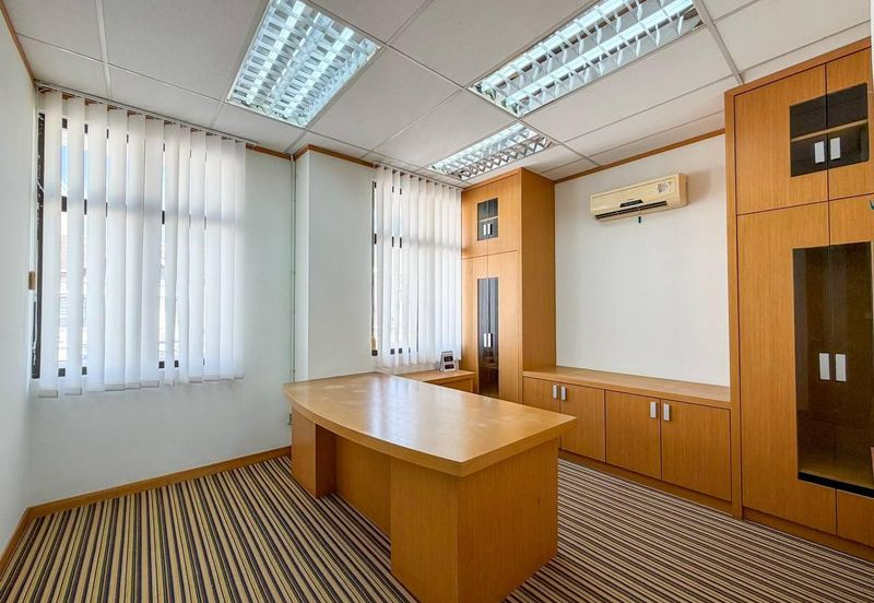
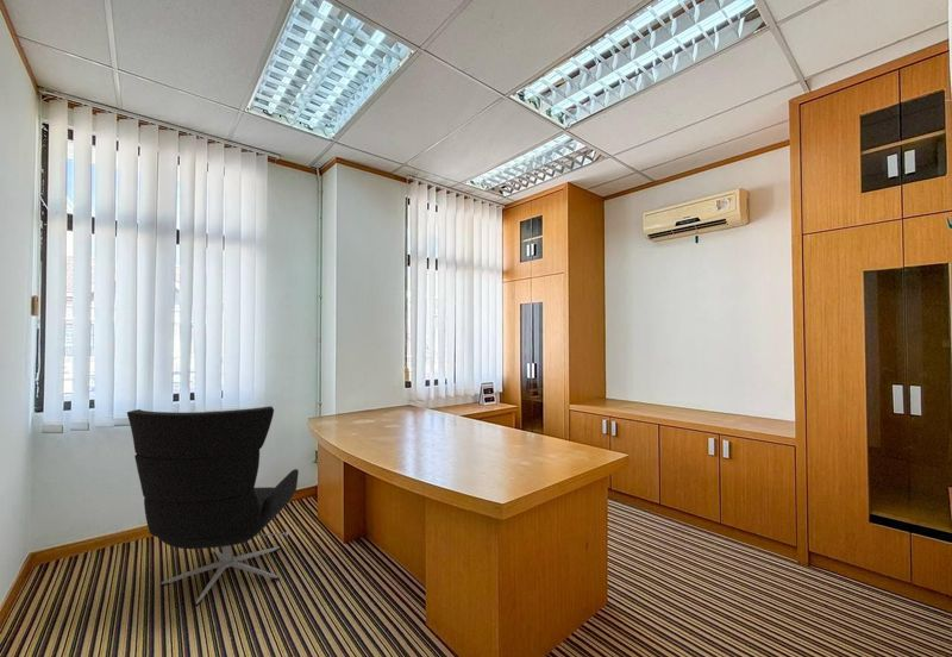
+ office chair [126,405,300,607]
